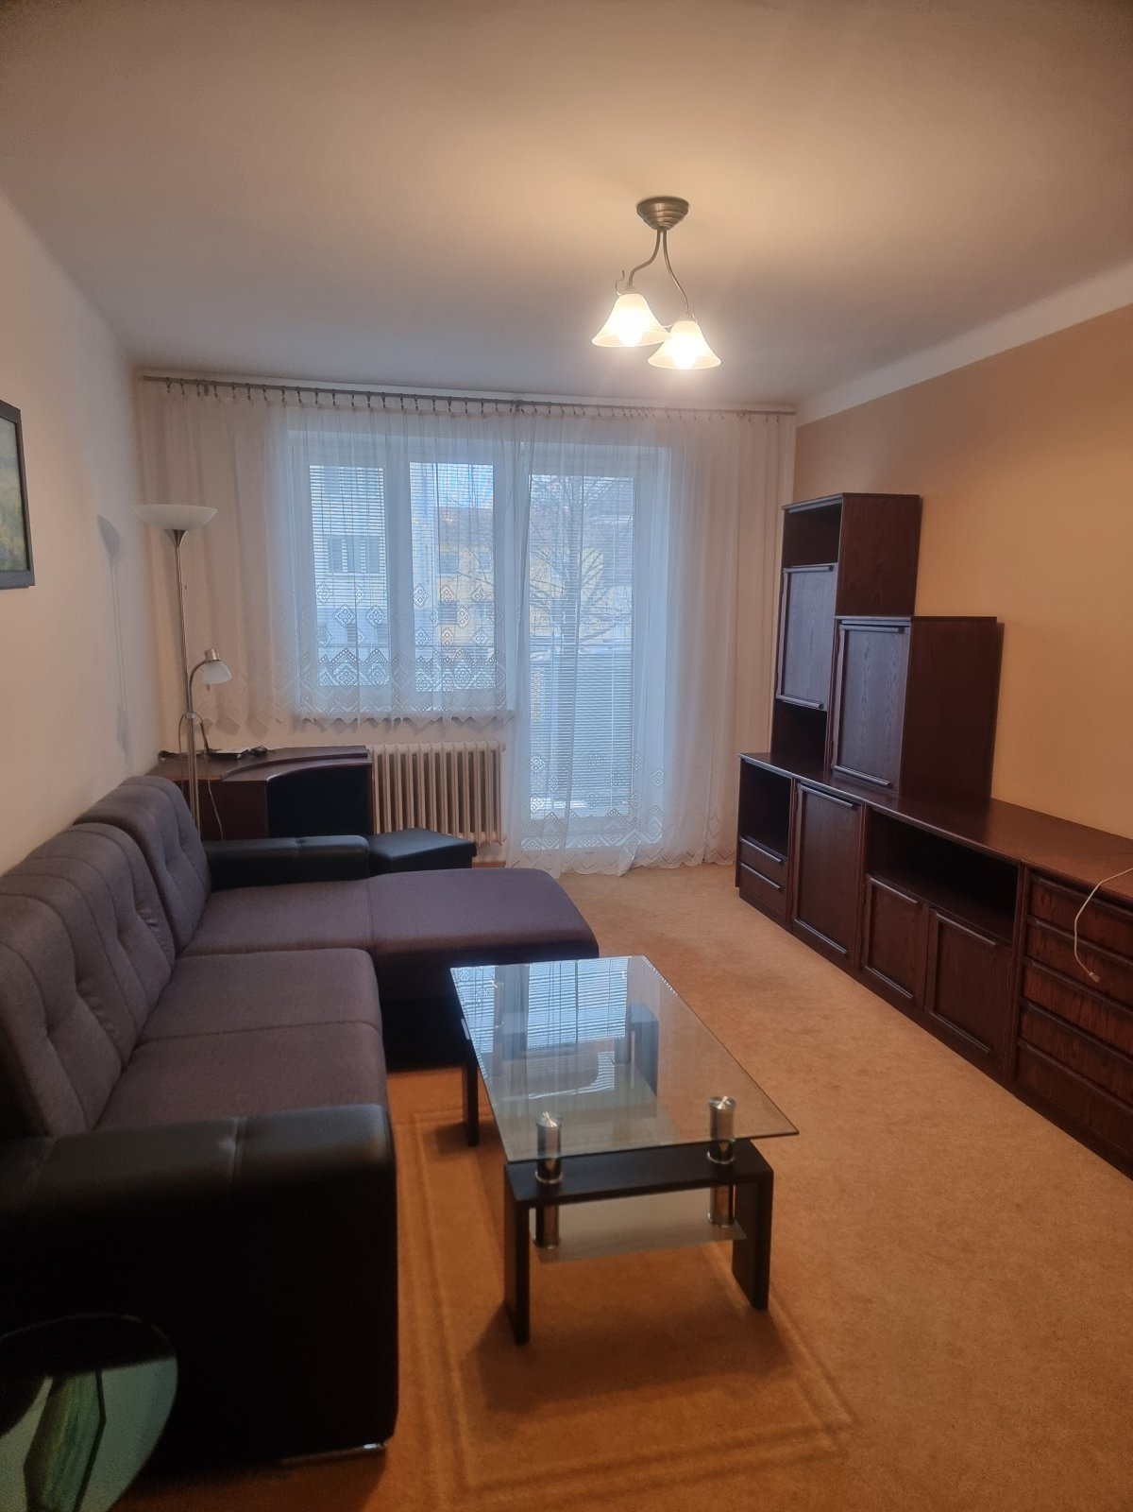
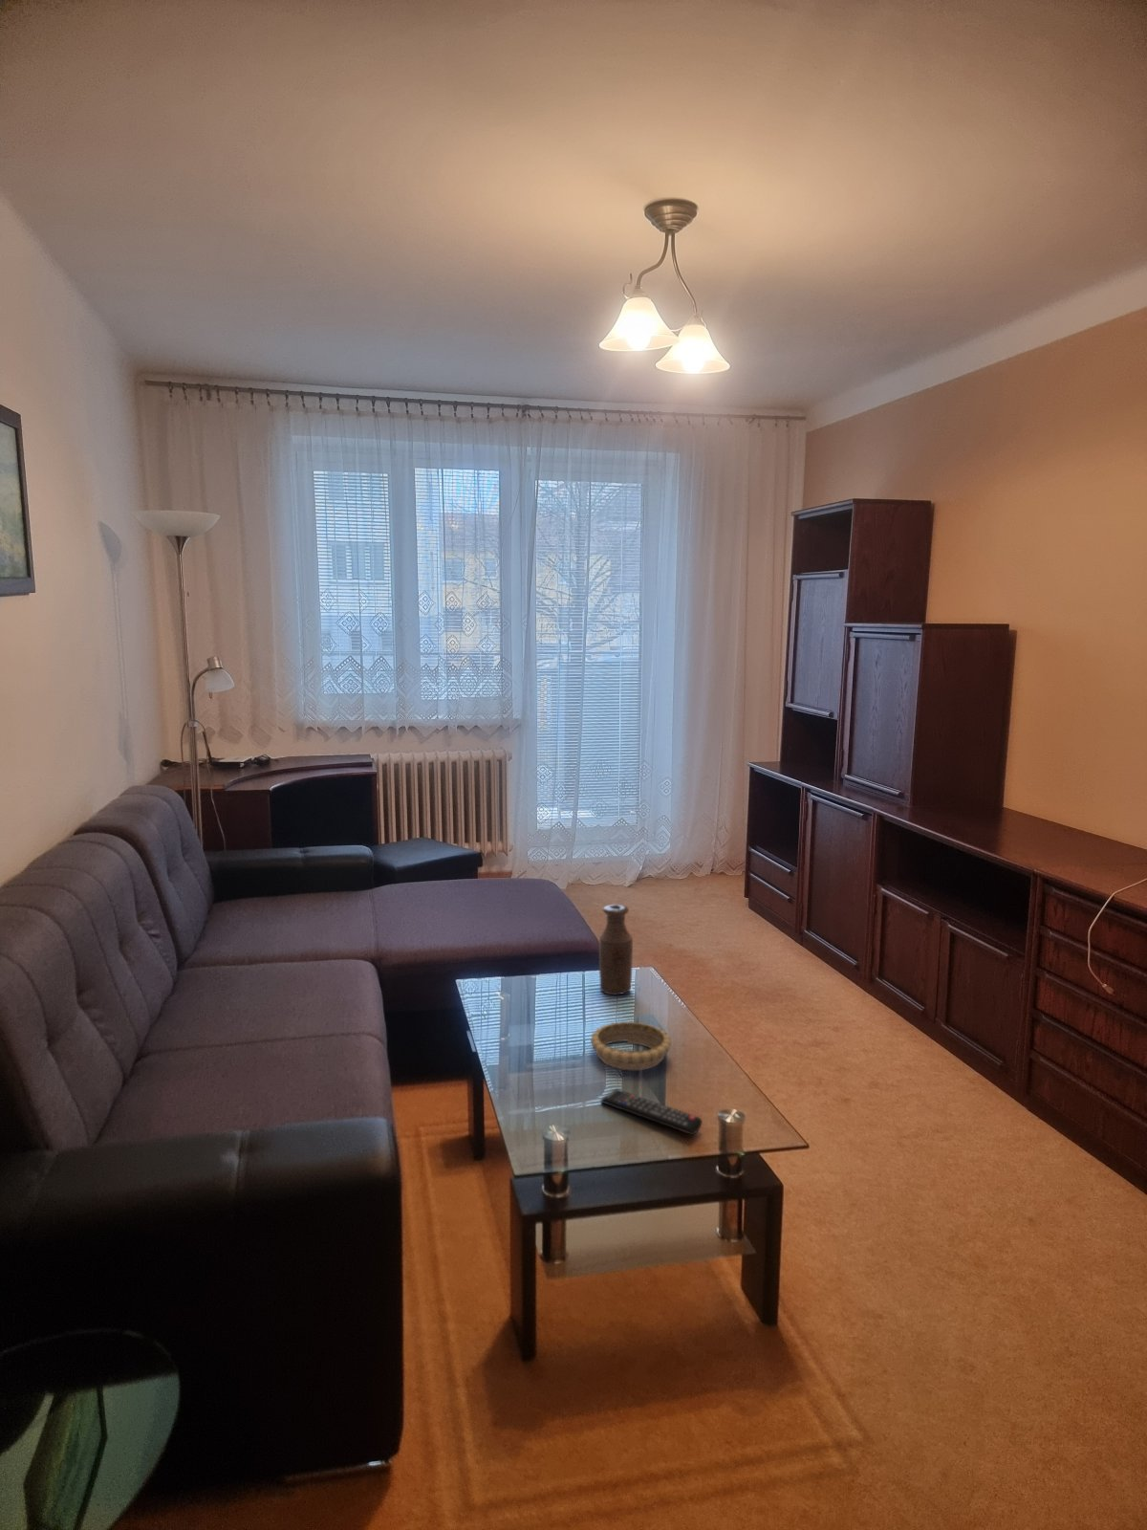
+ decorative bowl [589,1020,672,1071]
+ remote control [599,1088,704,1136]
+ bottle [599,904,634,995]
